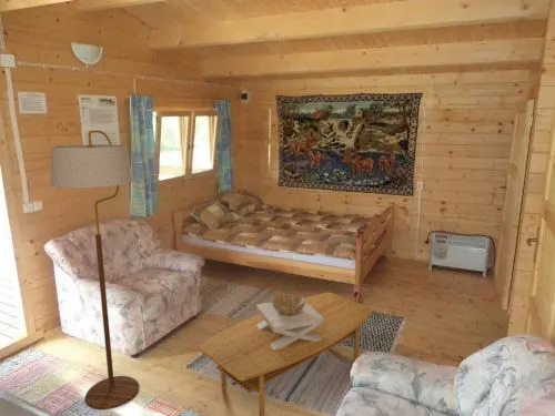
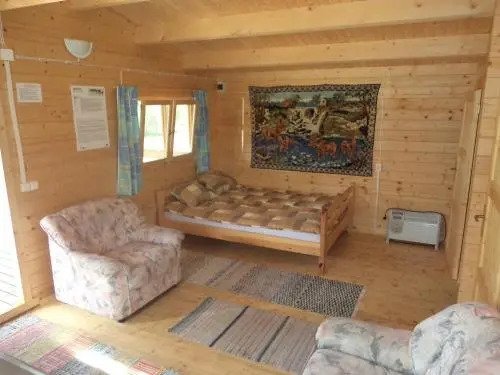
- coffee table [198,292,375,416]
- floor lamp [50,130,140,410]
- decorative bowl [255,293,323,349]
